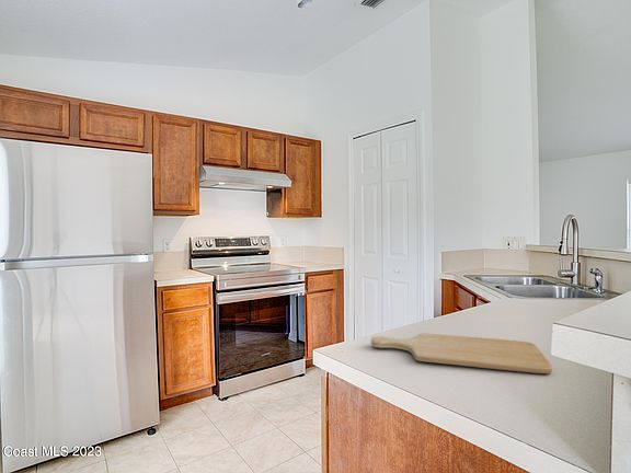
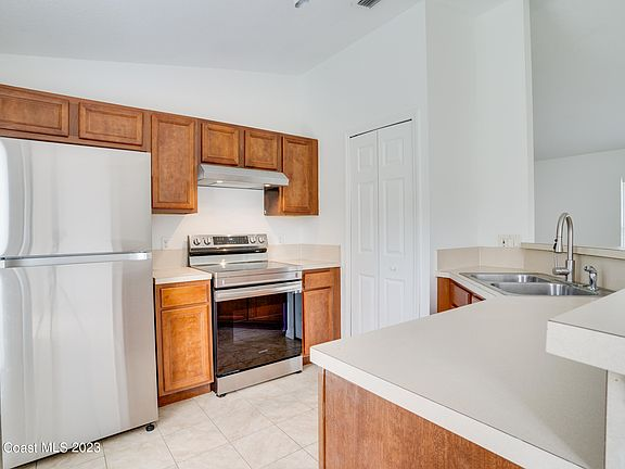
- chopping board [370,332,553,374]
